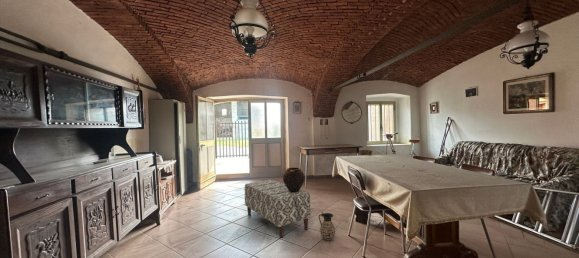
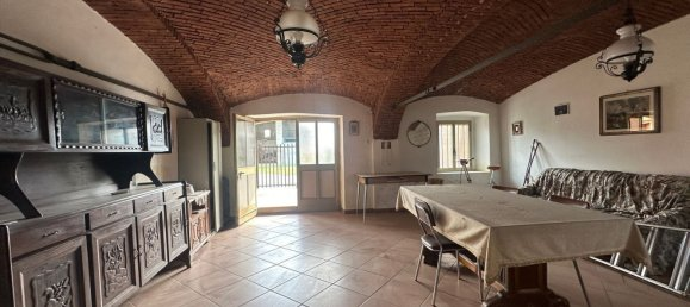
- bench [244,179,312,239]
- ceramic jug [318,212,336,242]
- clay pot [282,166,306,192]
